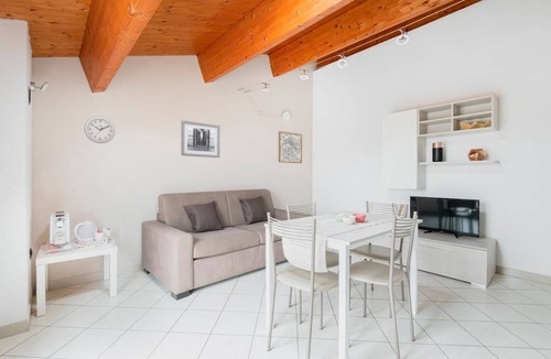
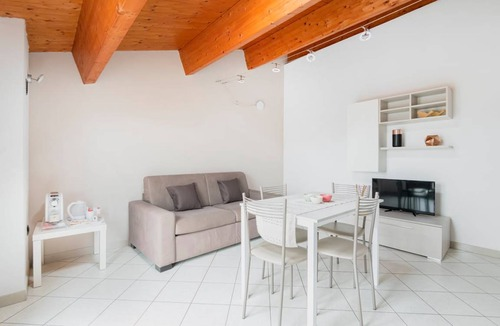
- wall art [278,130,303,164]
- wall art [181,119,222,159]
- wall clock [84,116,116,144]
